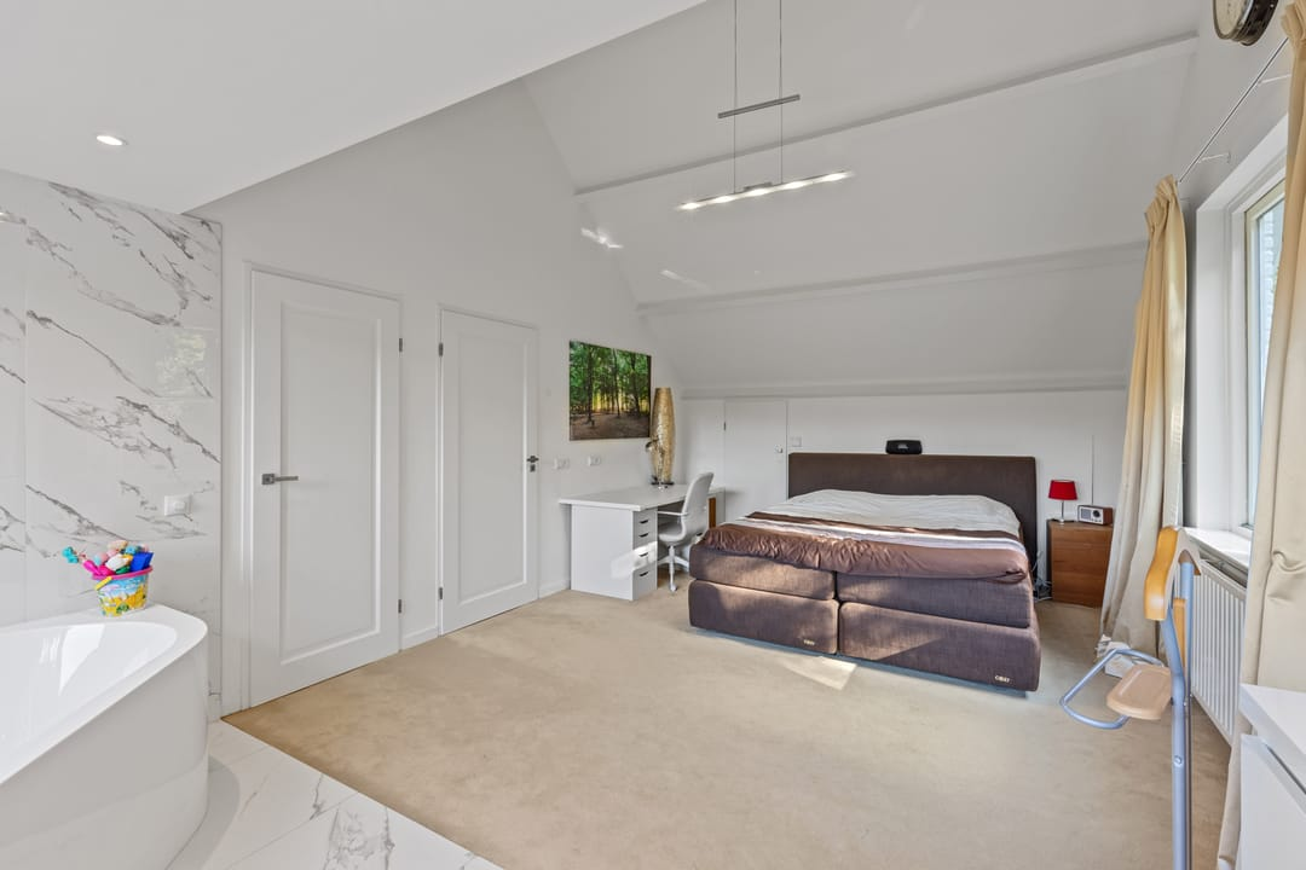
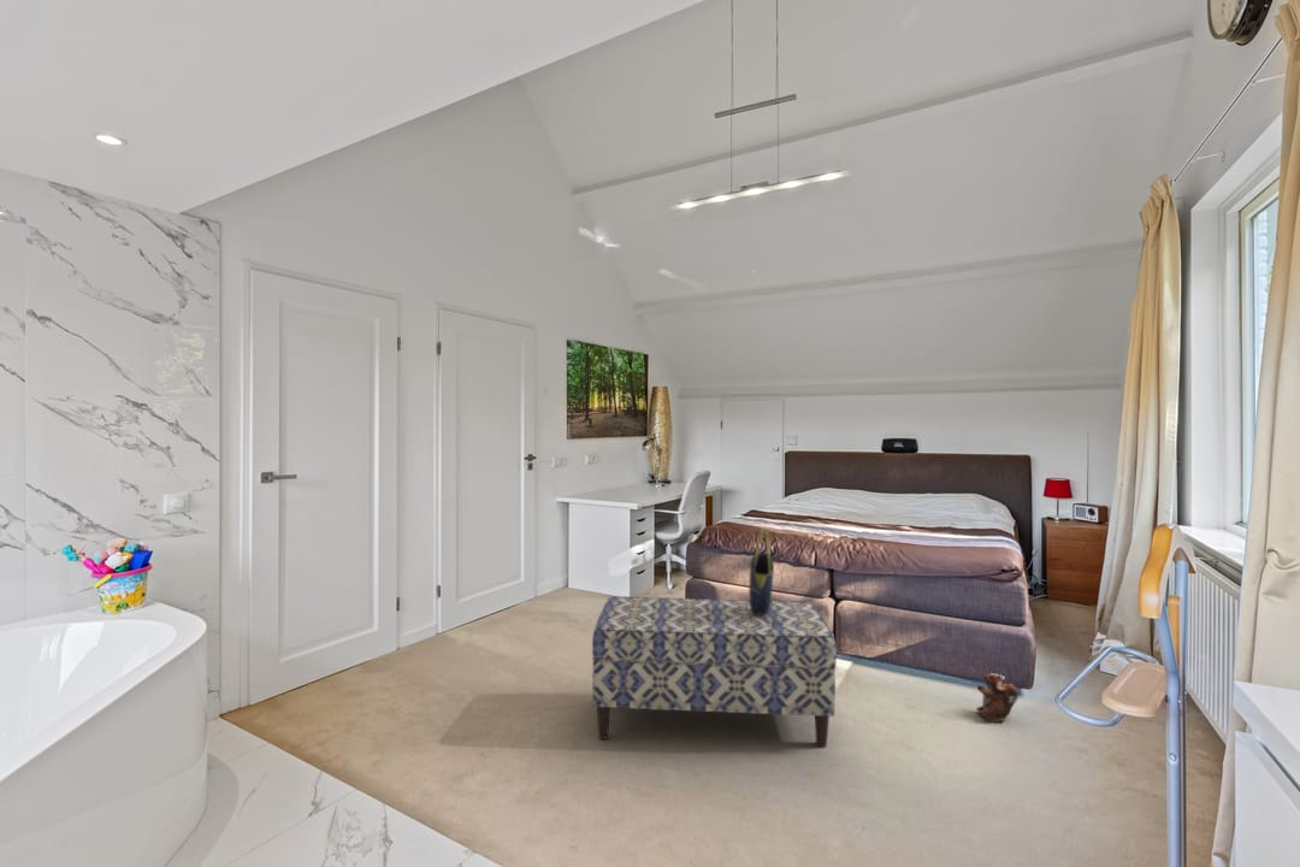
+ bench [591,595,838,749]
+ tote bag [748,527,775,615]
+ plush toy [975,672,1020,724]
